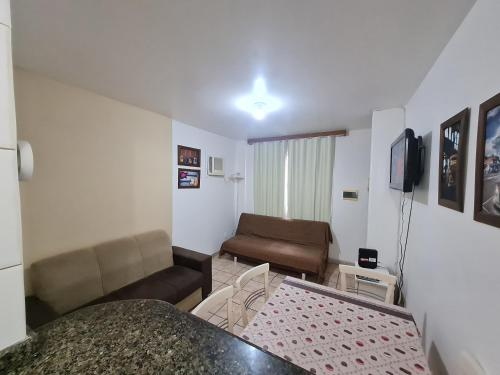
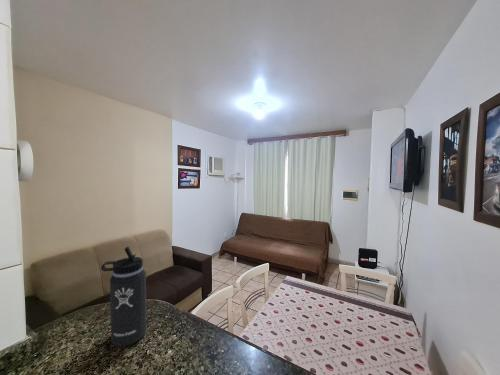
+ thermos bottle [100,245,147,348]
